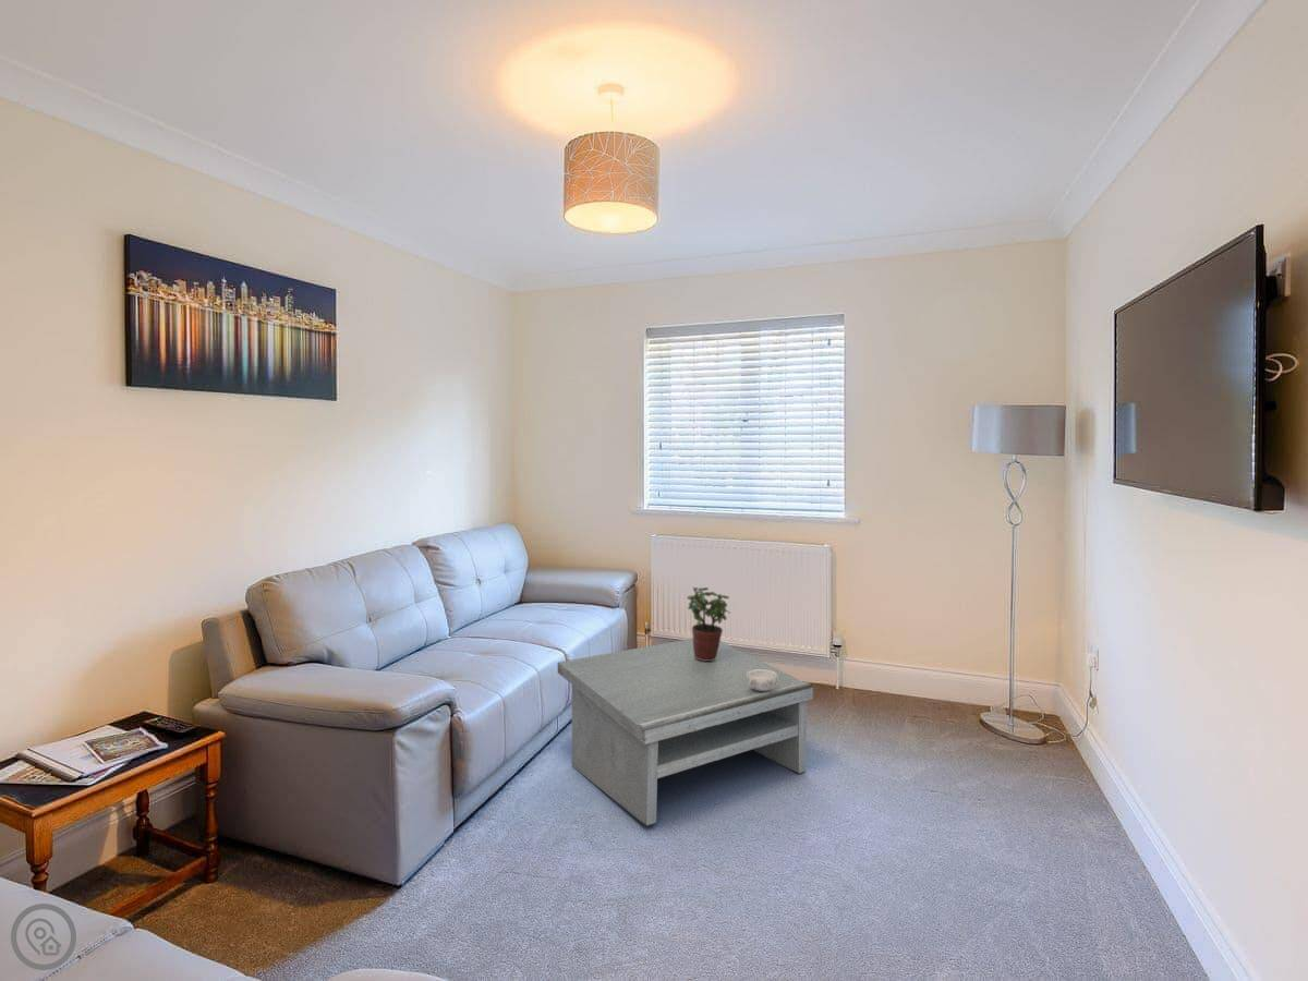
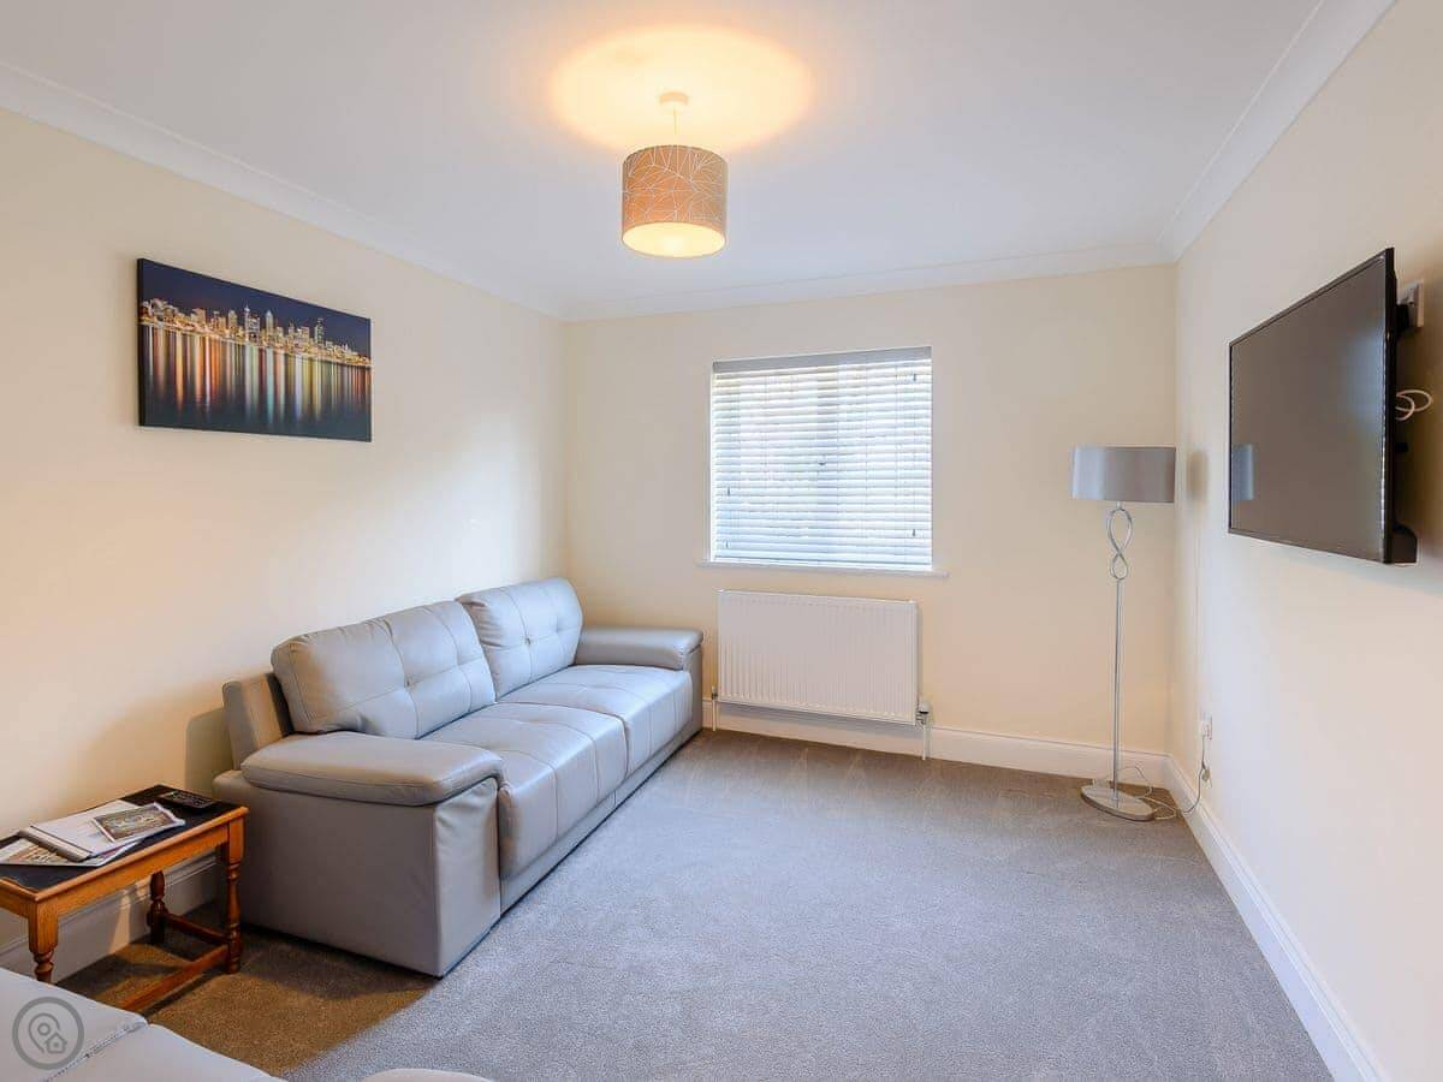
- coffee table [557,638,814,827]
- decorative bowl [748,670,777,691]
- potted plant [686,586,731,661]
